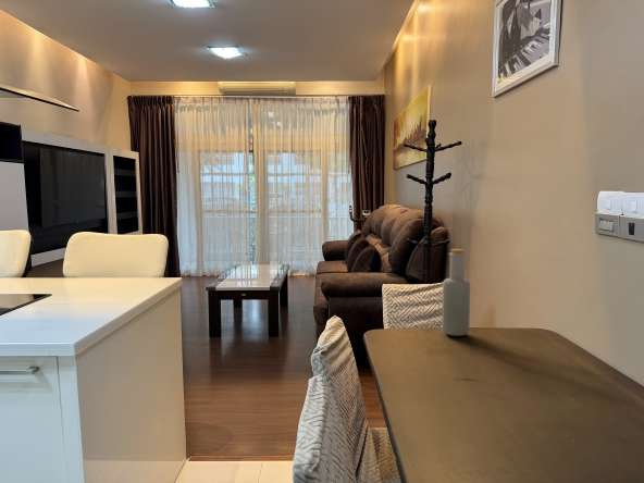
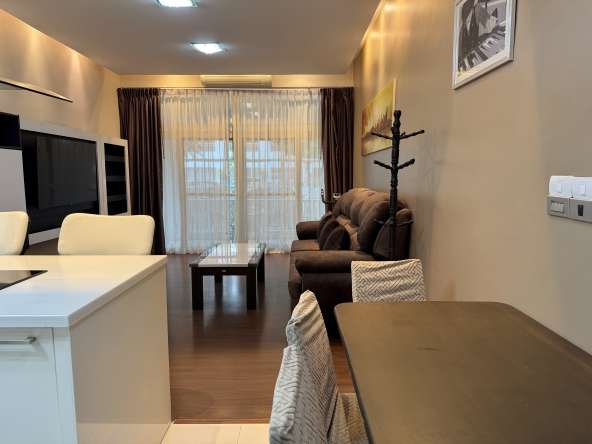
- bottle [441,248,471,337]
